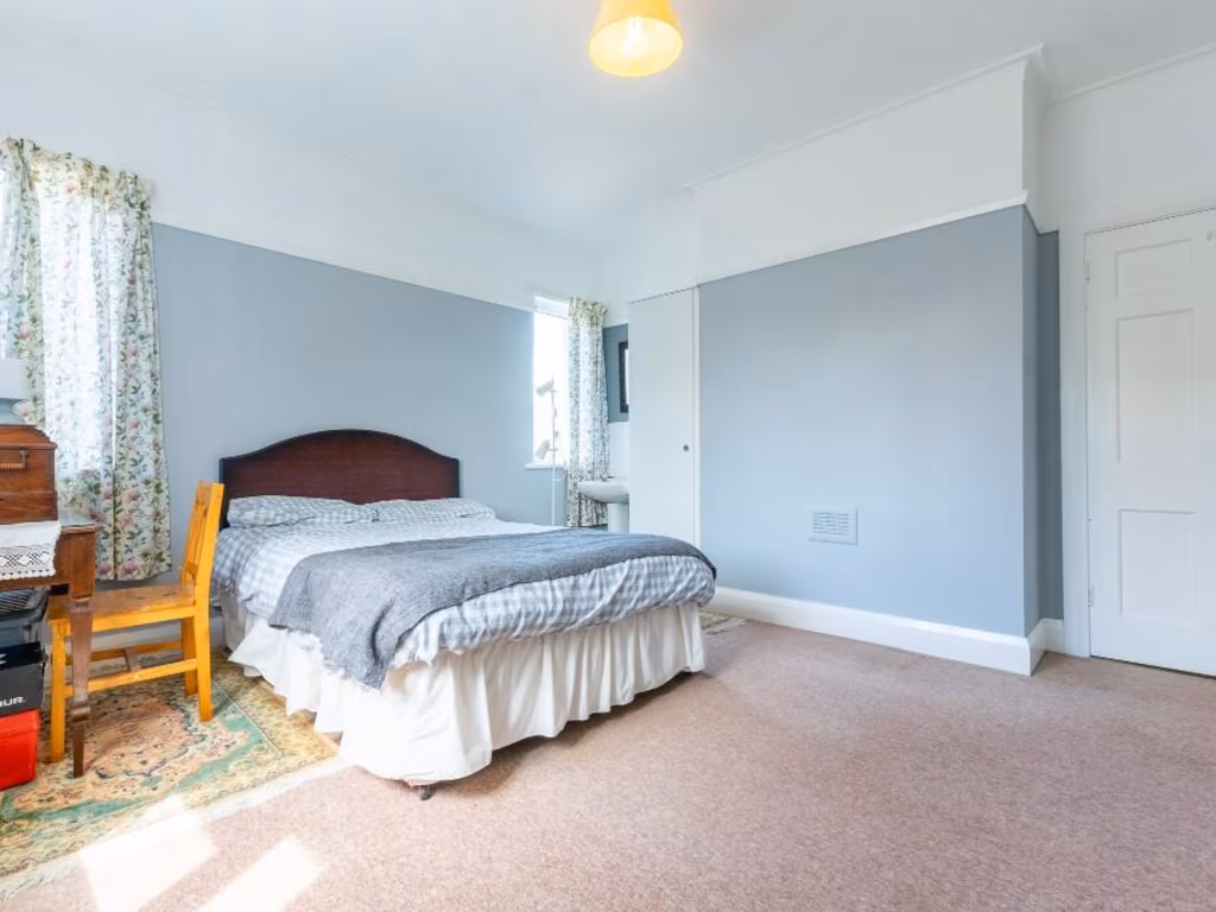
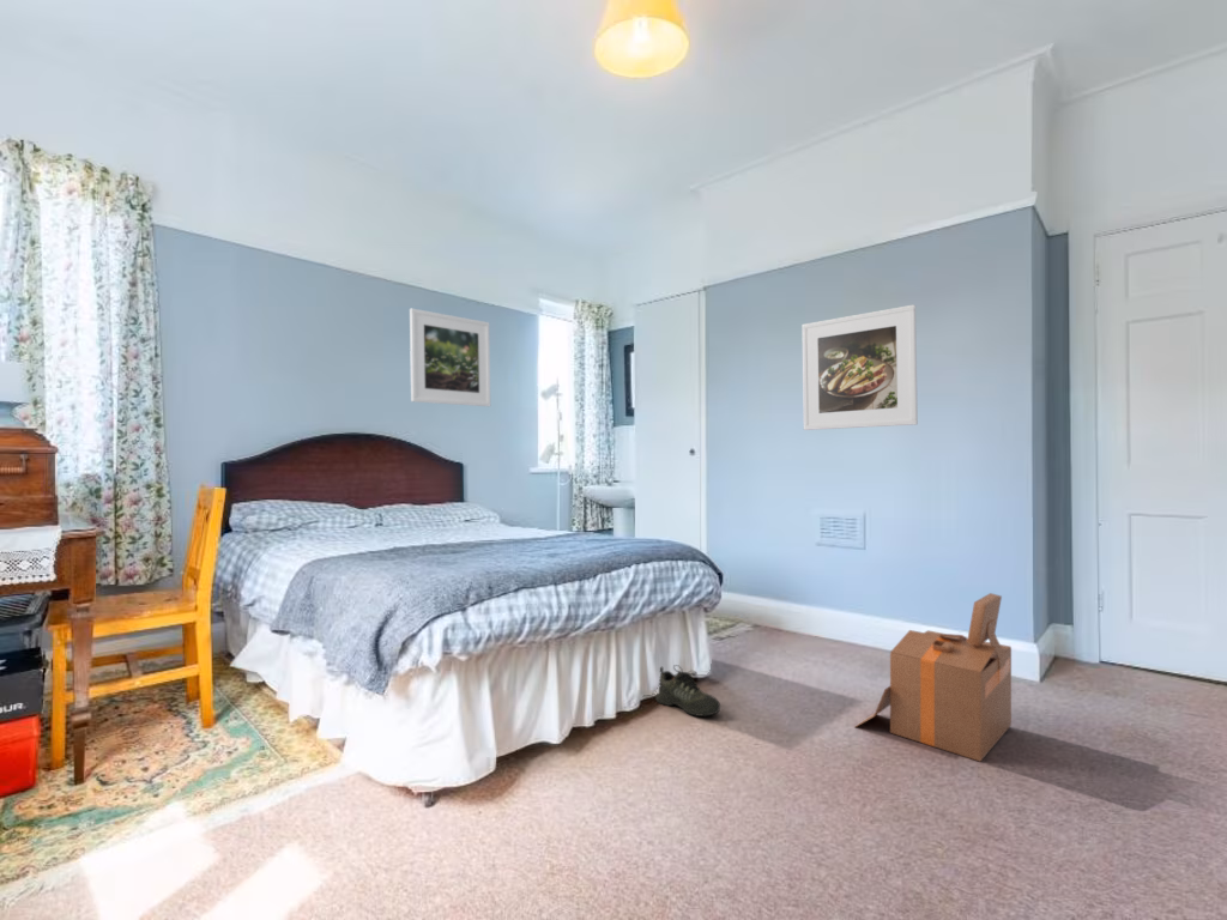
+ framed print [409,308,491,407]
+ shoe [654,664,721,718]
+ cardboard box [854,592,1013,762]
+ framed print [800,303,919,431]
